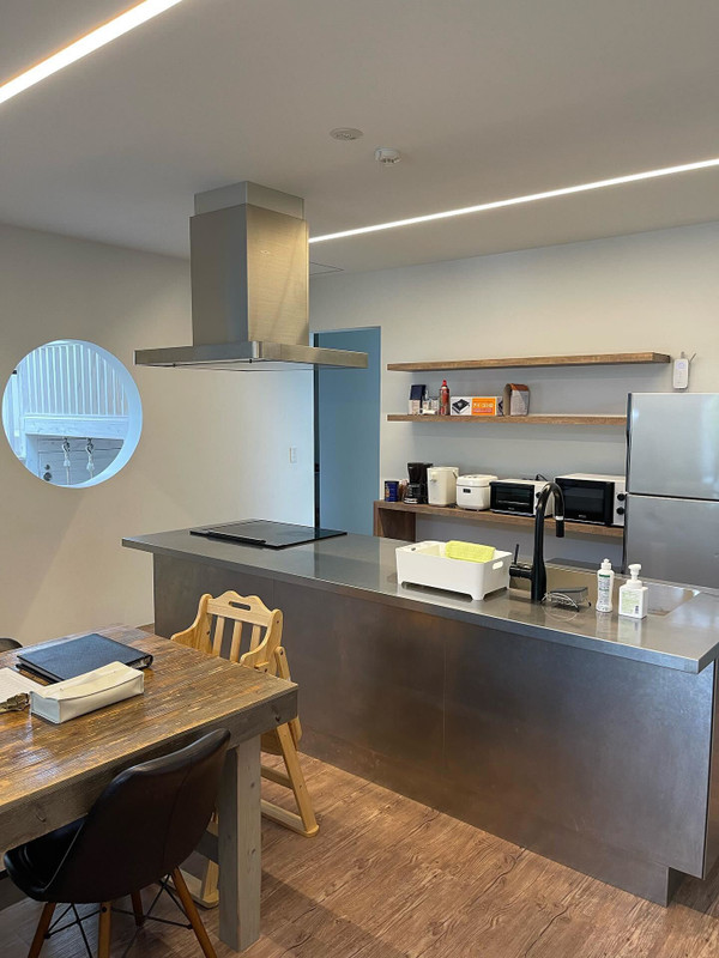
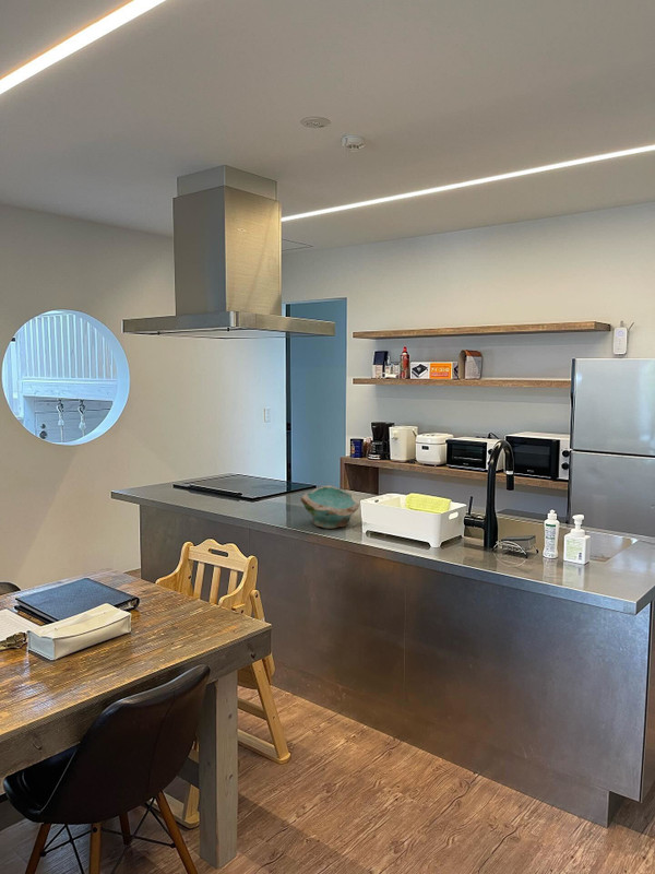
+ bowl [299,484,360,530]
